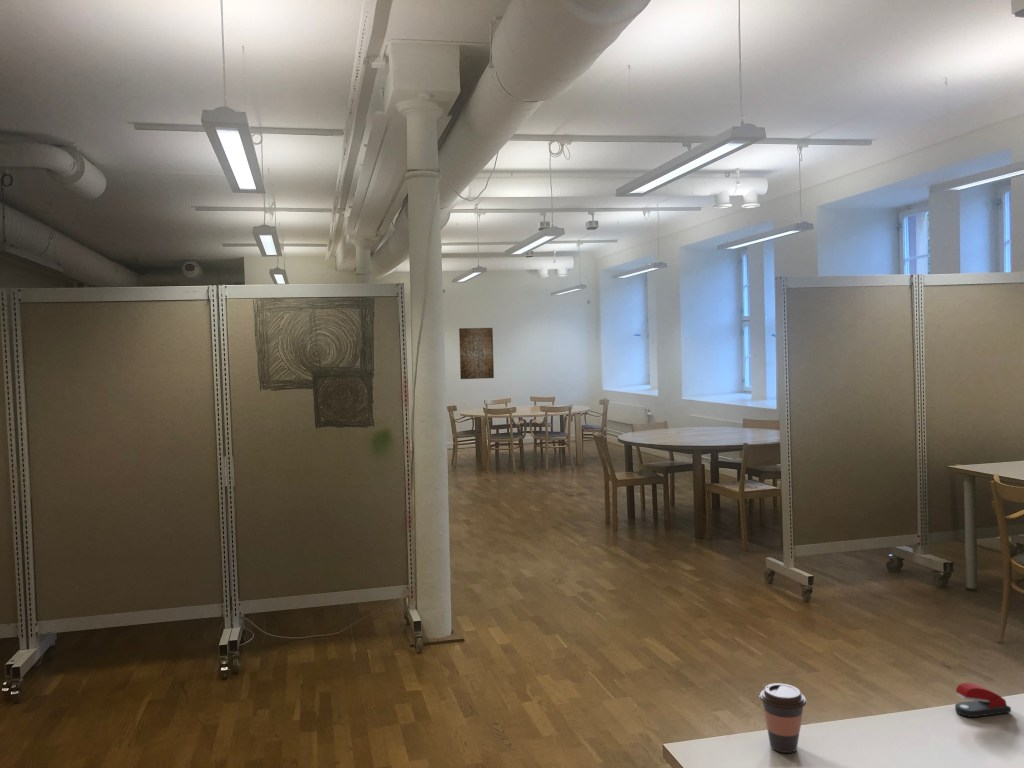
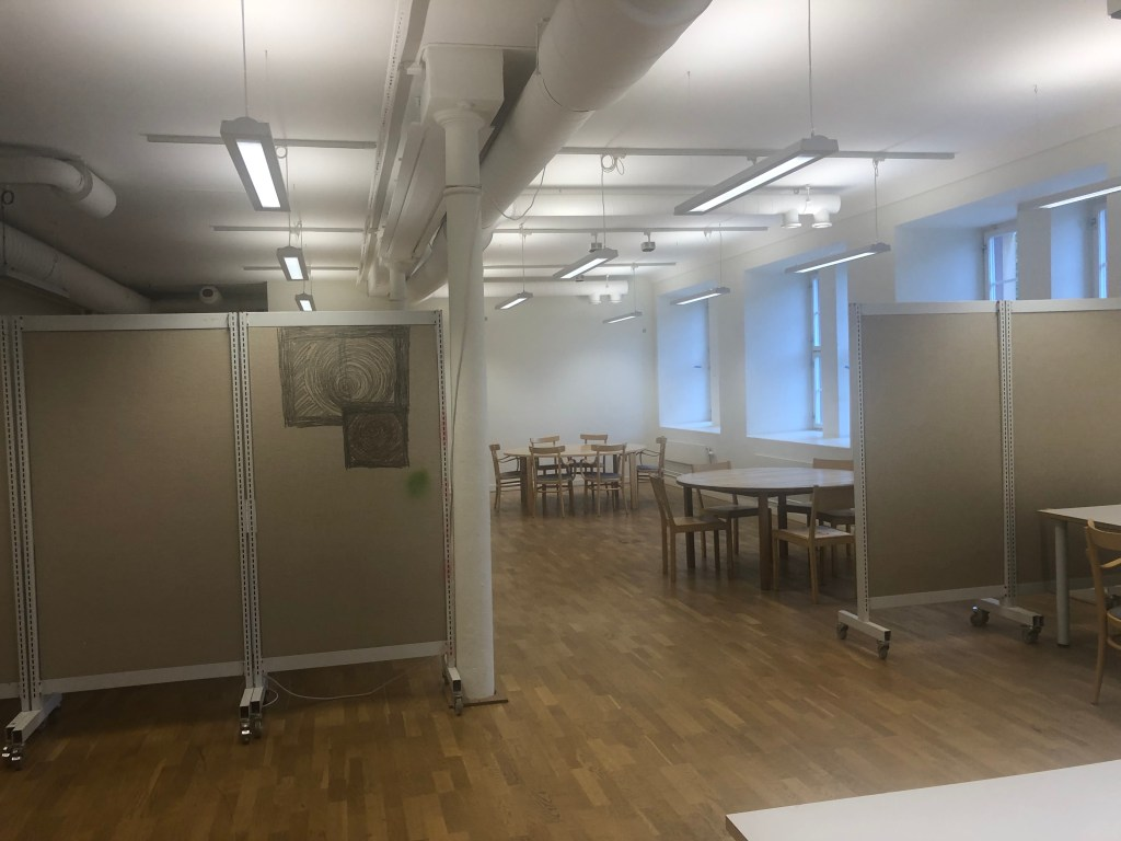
- wall art [458,327,495,380]
- stapler [954,682,1012,718]
- coffee cup [758,682,808,754]
